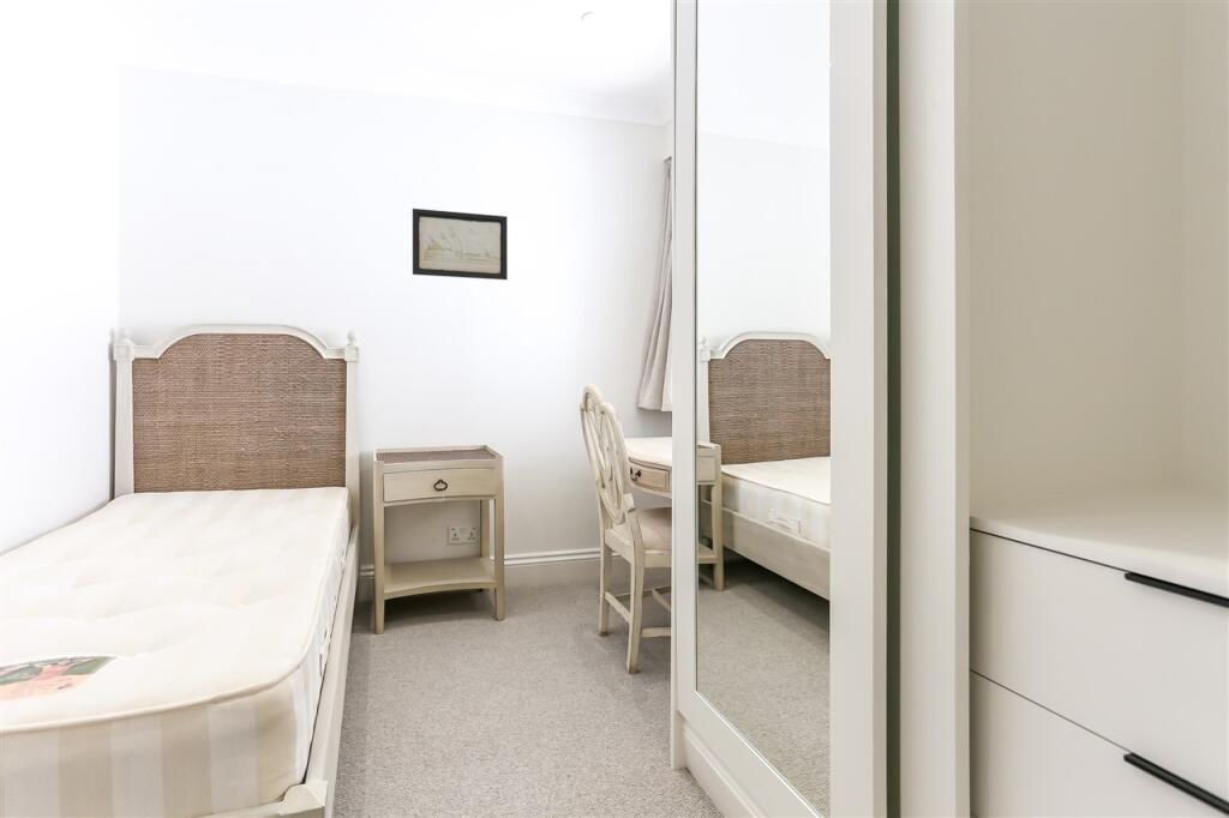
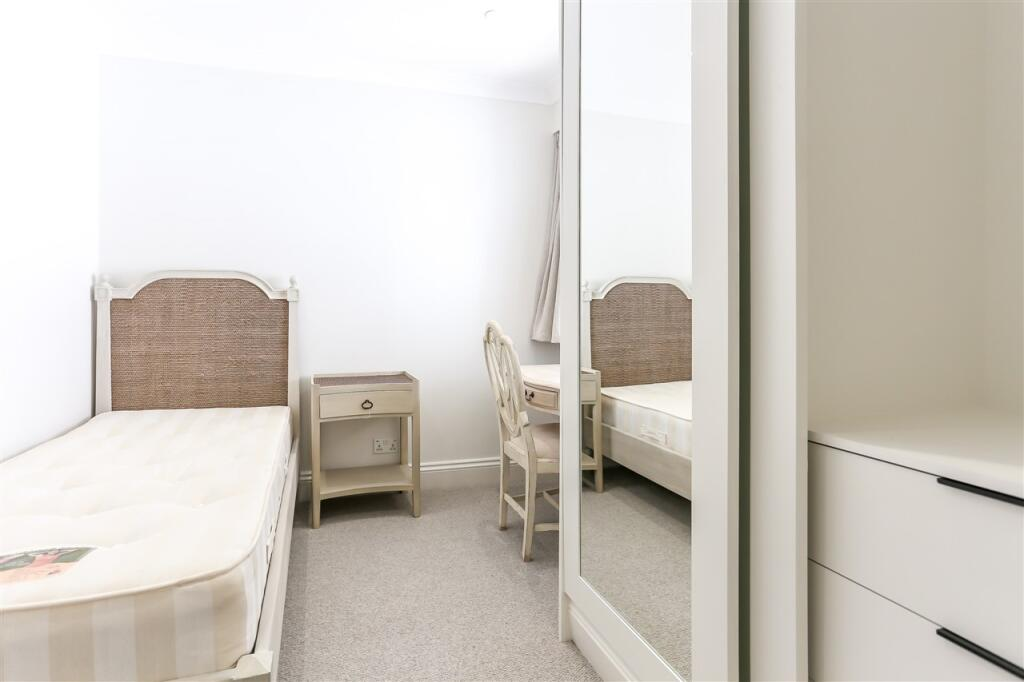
- wall art [412,207,509,281]
